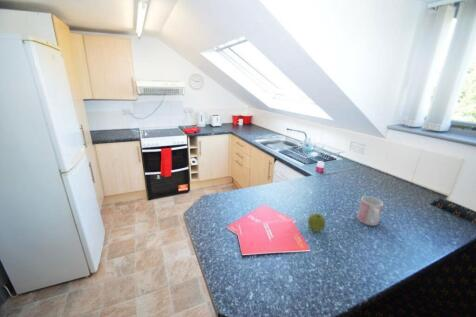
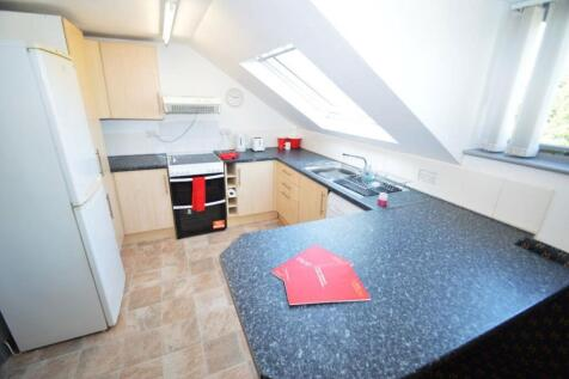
- mug [356,195,385,227]
- fruit [307,212,327,233]
